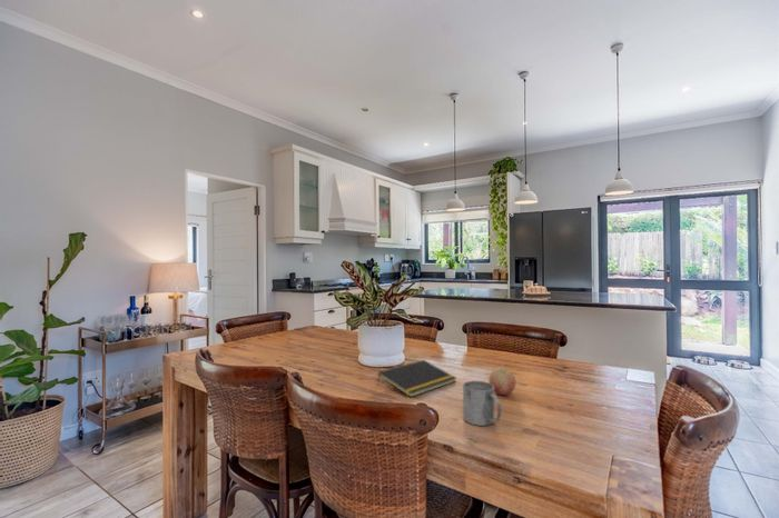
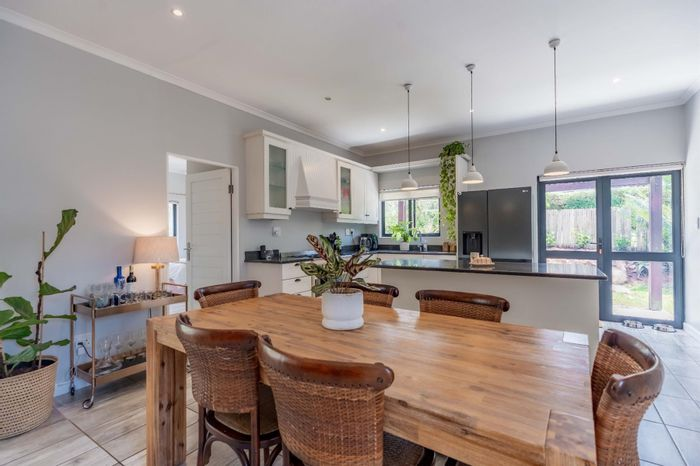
- mug [462,380,502,427]
- notepad [376,359,457,398]
- fruit [487,367,516,396]
